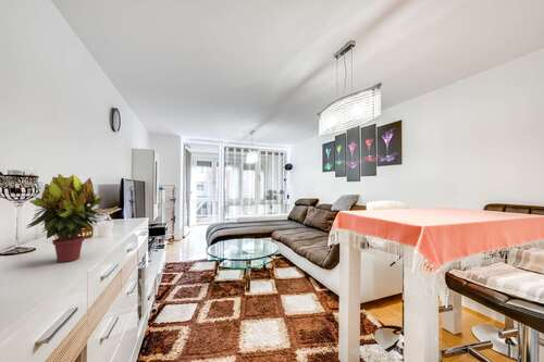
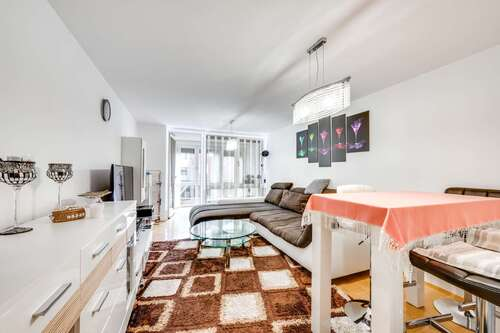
- potted plant [26,173,104,263]
